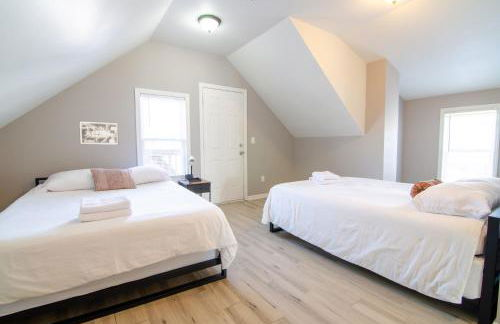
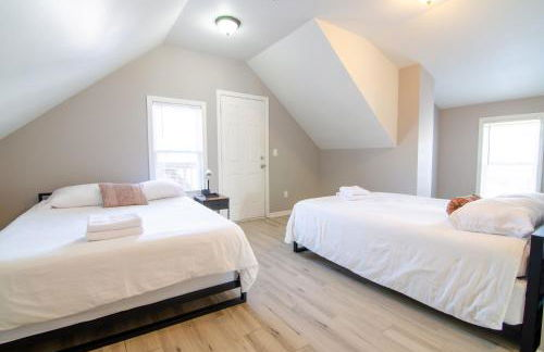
- wall art [78,120,119,146]
